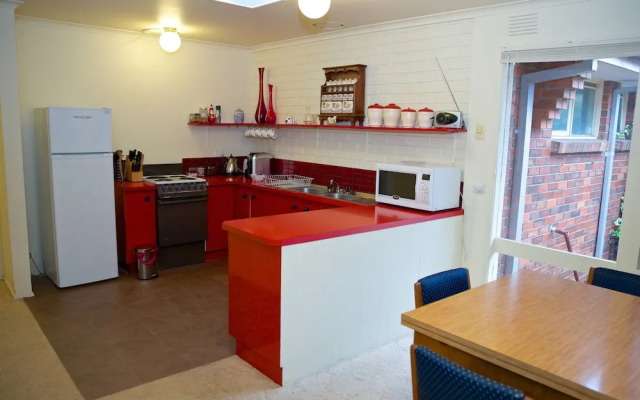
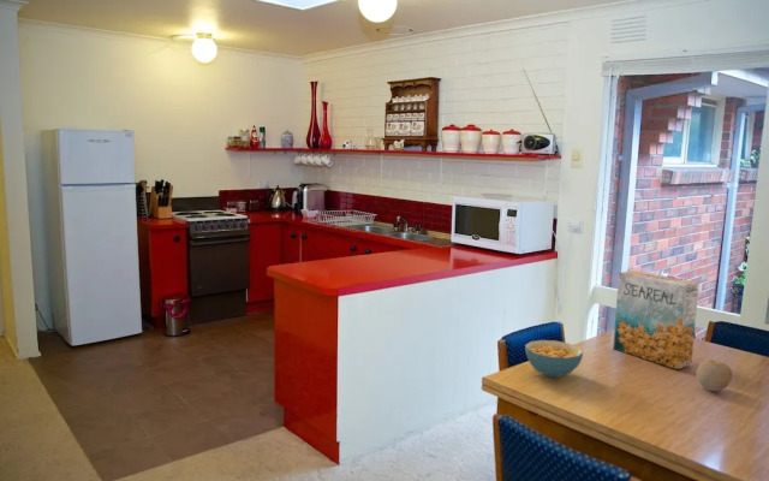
+ cereal box [612,269,701,370]
+ fruit [695,358,733,392]
+ cereal bowl [524,339,584,379]
